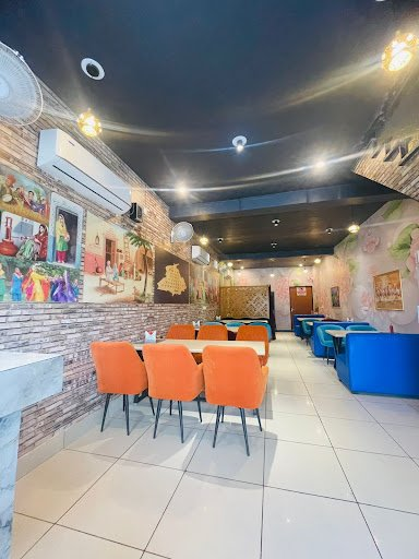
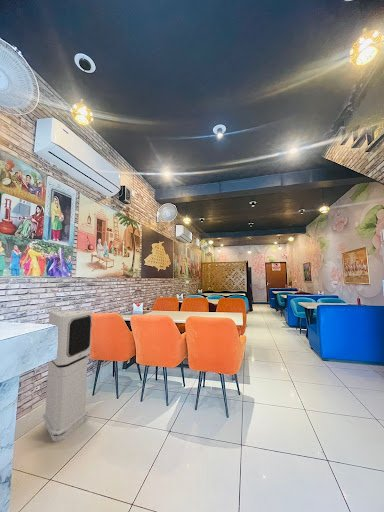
+ air purifier [42,309,93,443]
